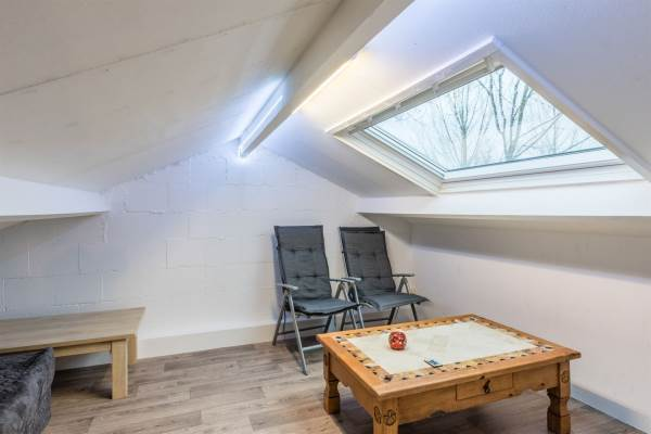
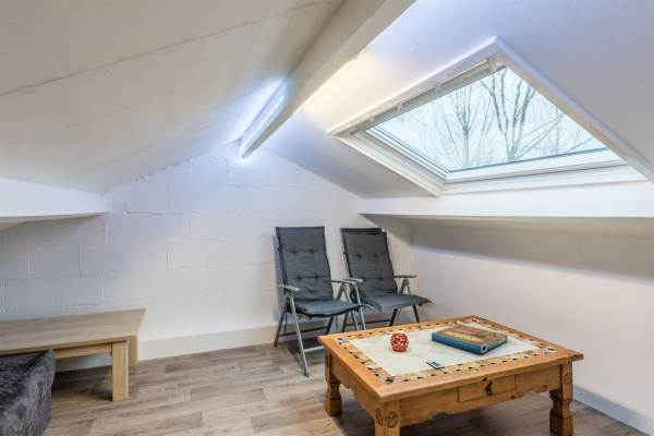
+ pizza box [431,323,509,354]
